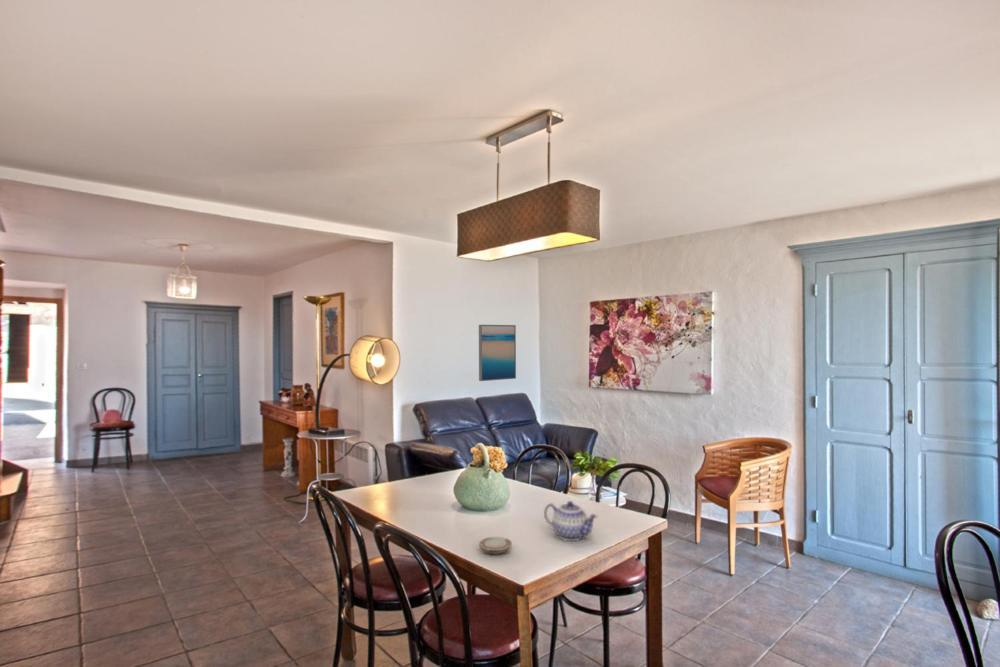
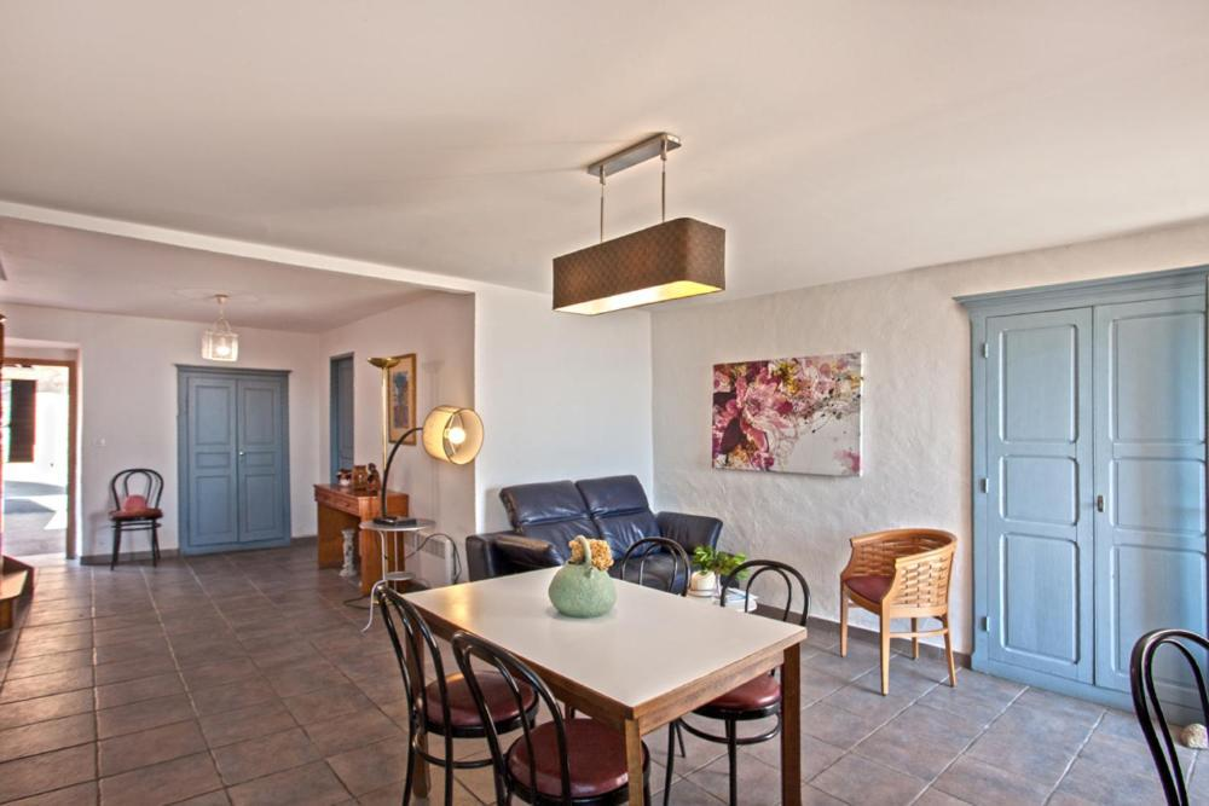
- teapot [543,500,599,542]
- wall art [478,324,517,382]
- plate [478,536,513,555]
